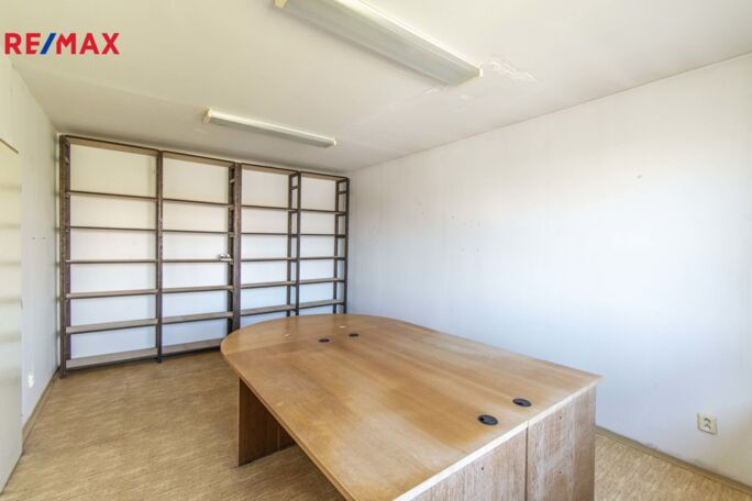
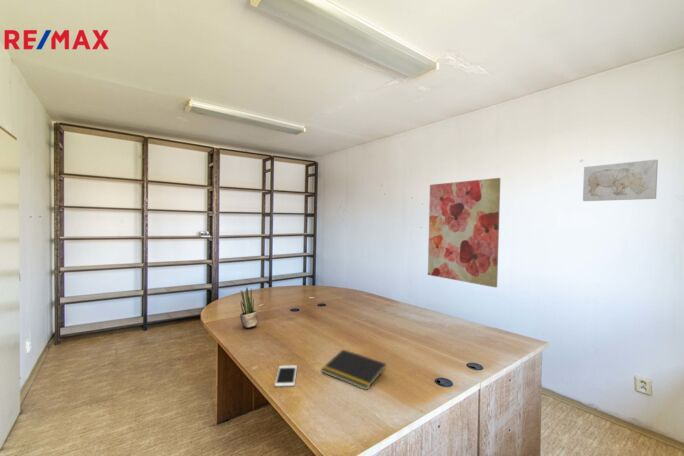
+ cell phone [274,365,298,388]
+ potted plant [239,286,259,329]
+ wall art [427,177,501,289]
+ wall art [582,158,659,202]
+ notepad [320,349,387,391]
